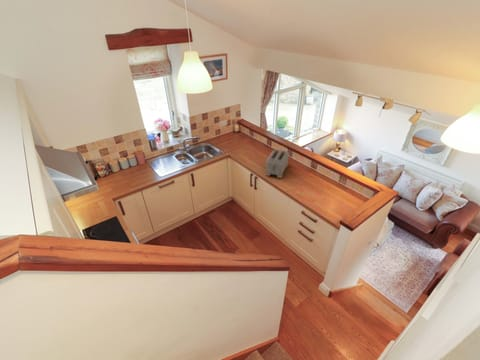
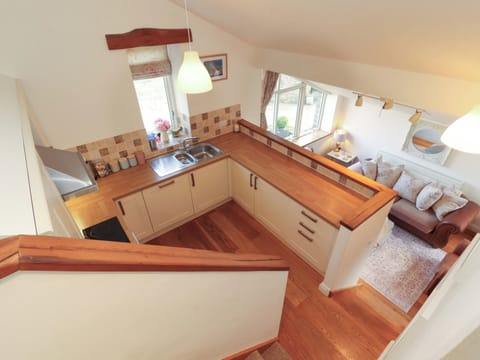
- toaster [264,148,290,179]
